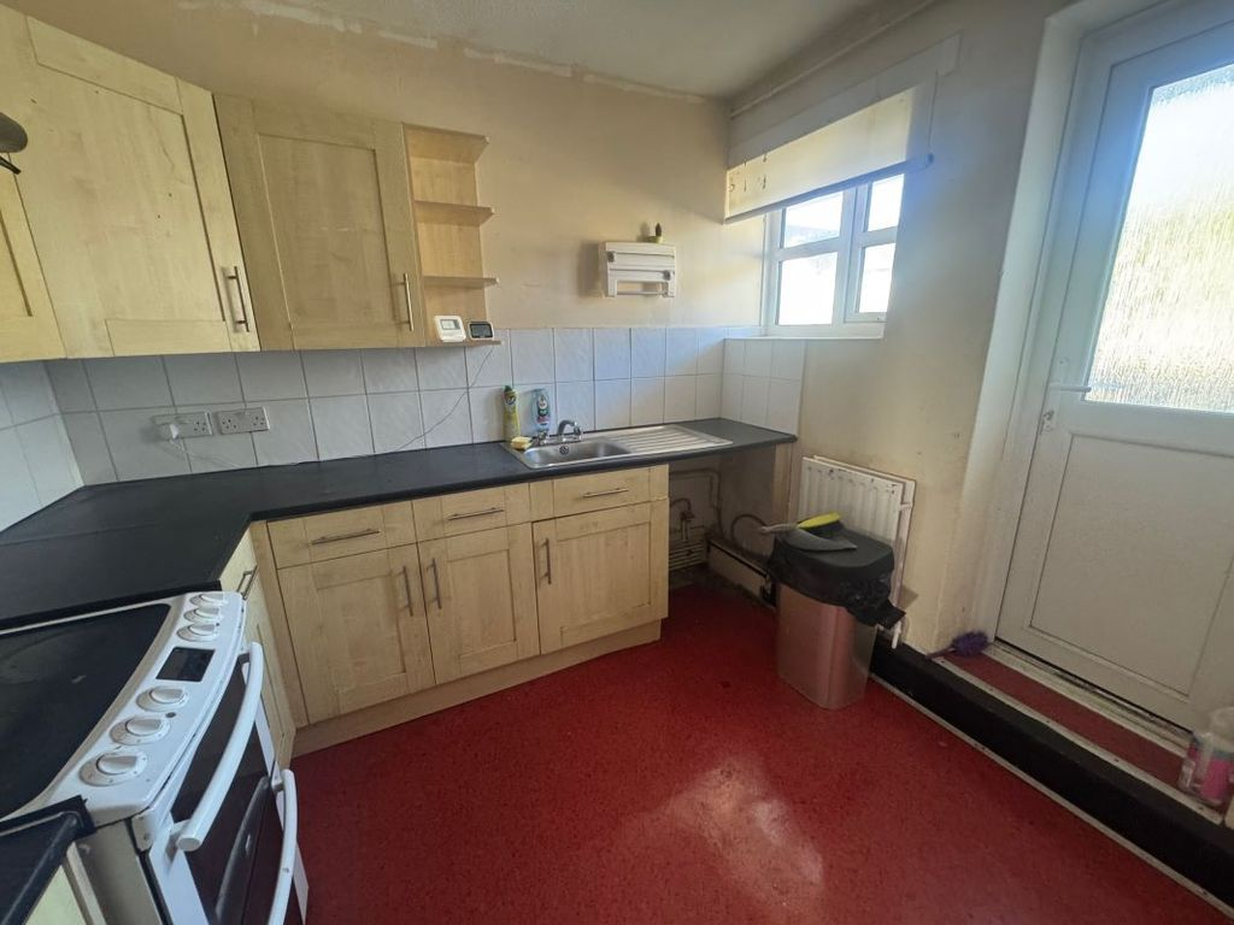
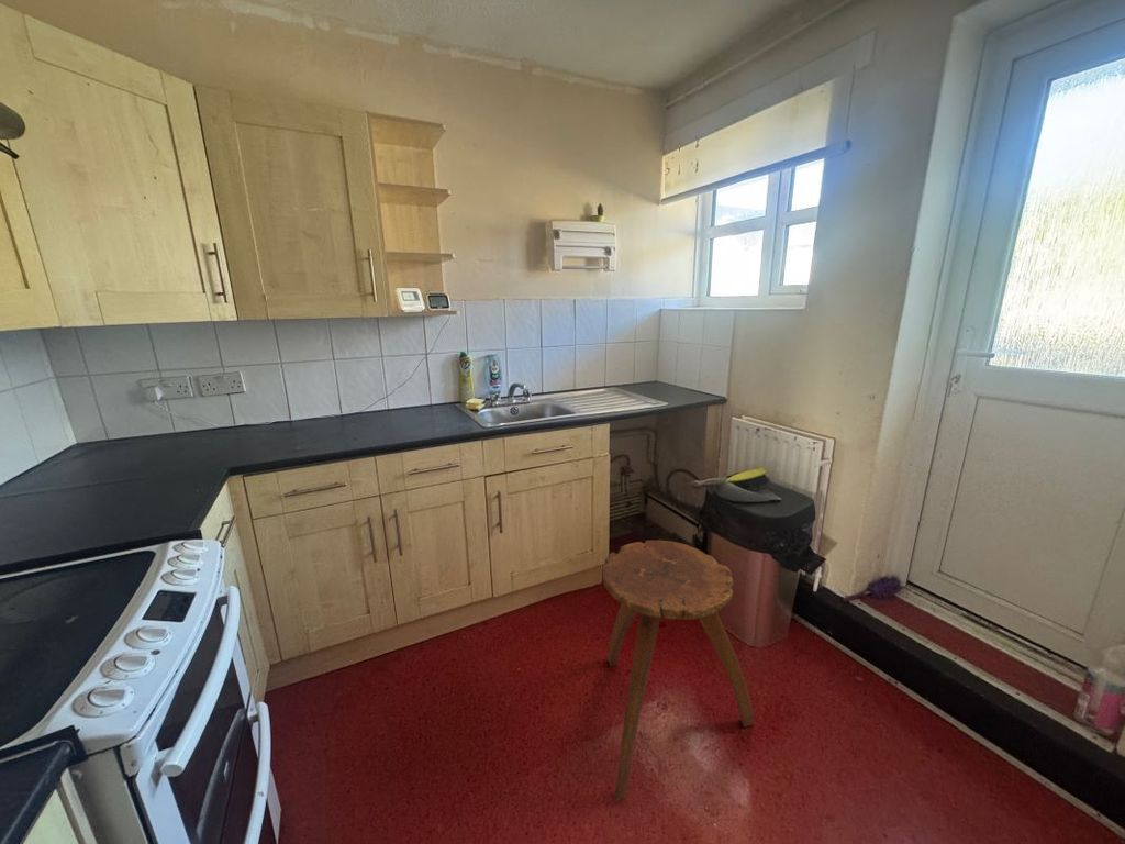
+ stool [601,540,755,802]
